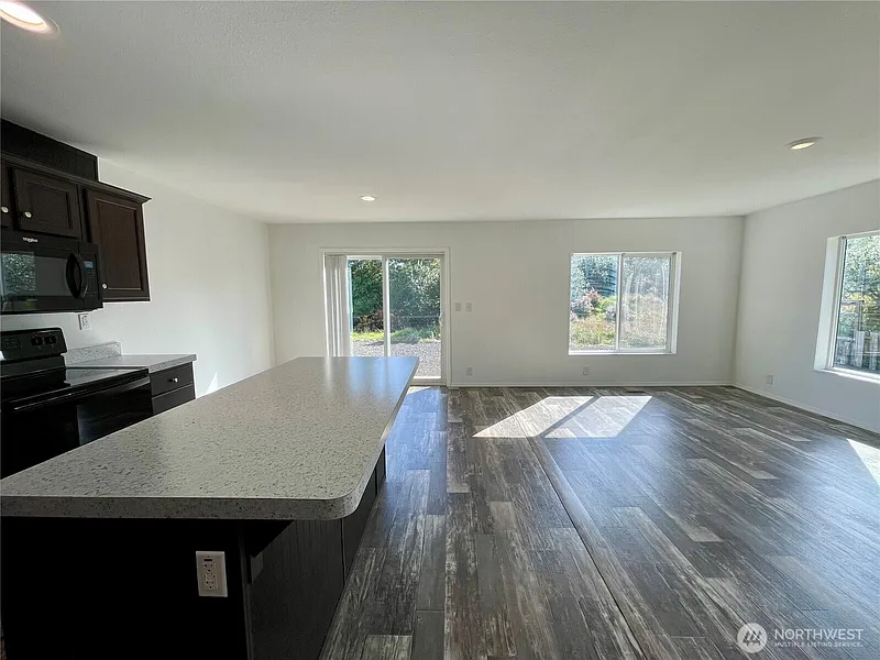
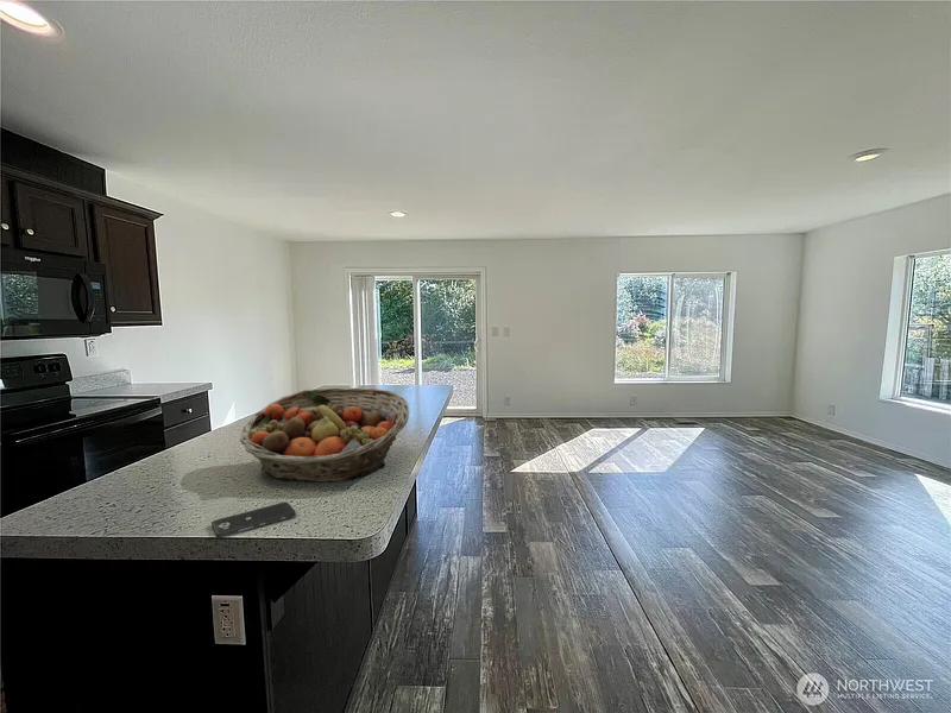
+ smartphone [210,501,297,540]
+ fruit basket [239,386,410,484]
